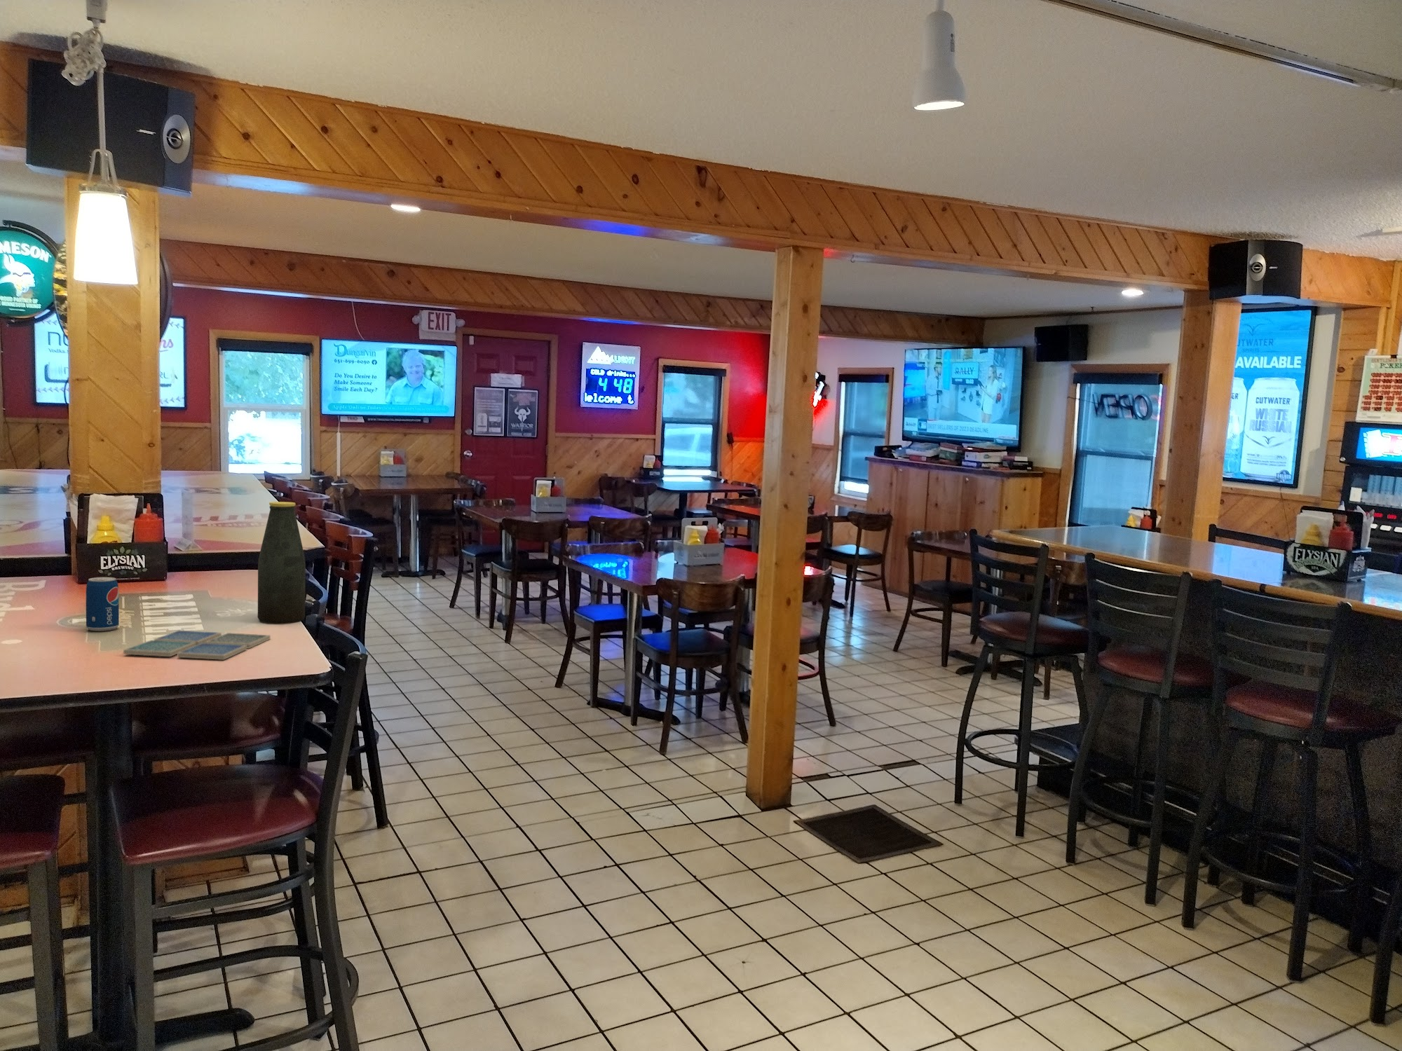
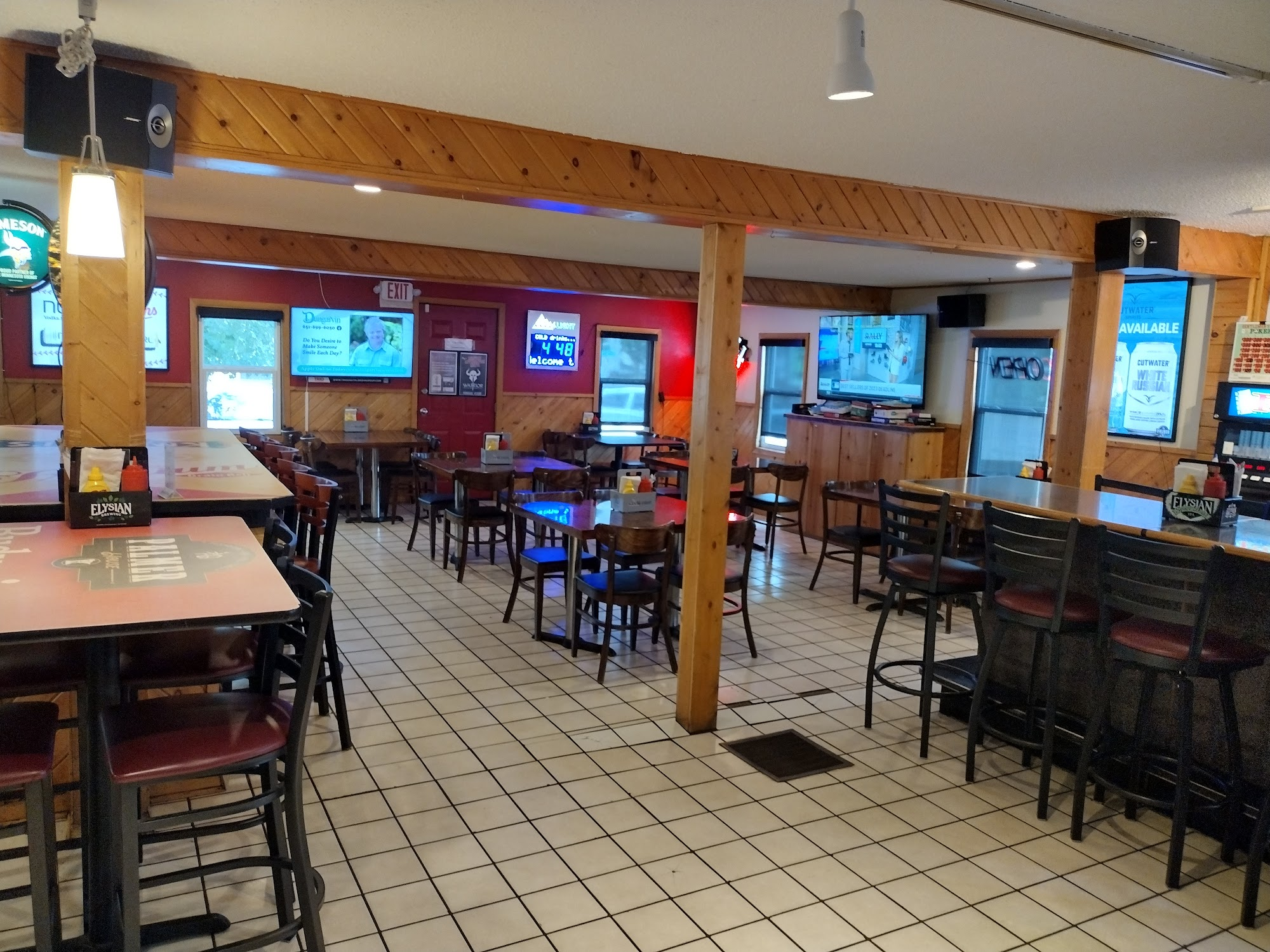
- bottle [257,501,306,624]
- beverage can [85,576,120,631]
- drink coaster [123,630,272,660]
